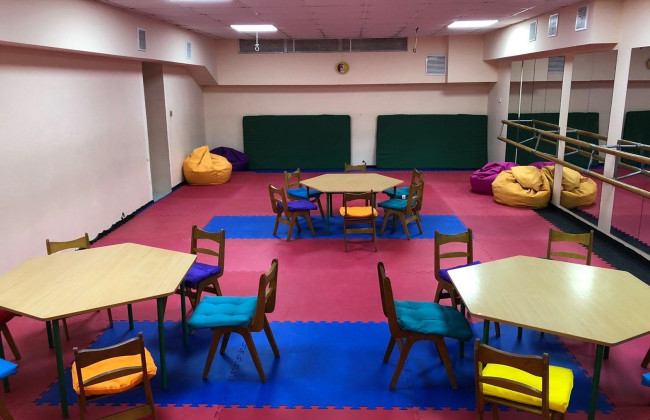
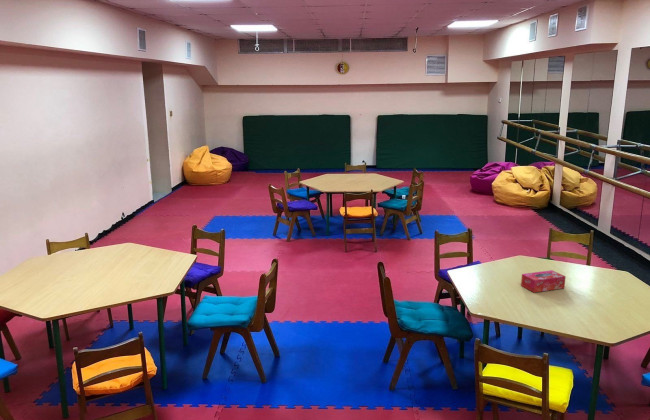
+ tissue box [520,269,567,293]
